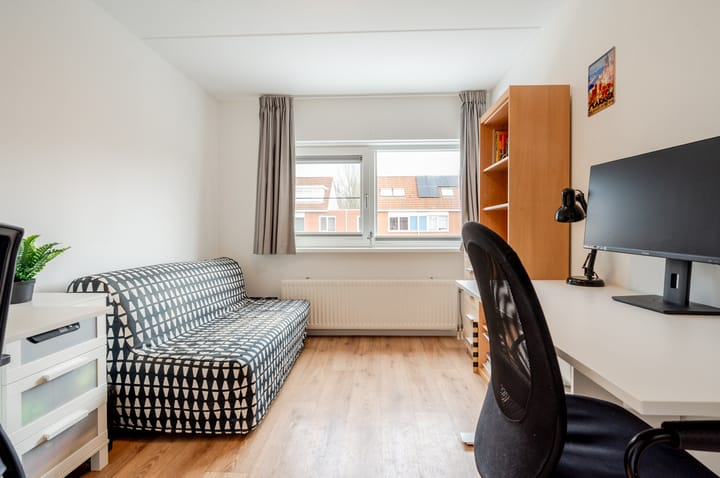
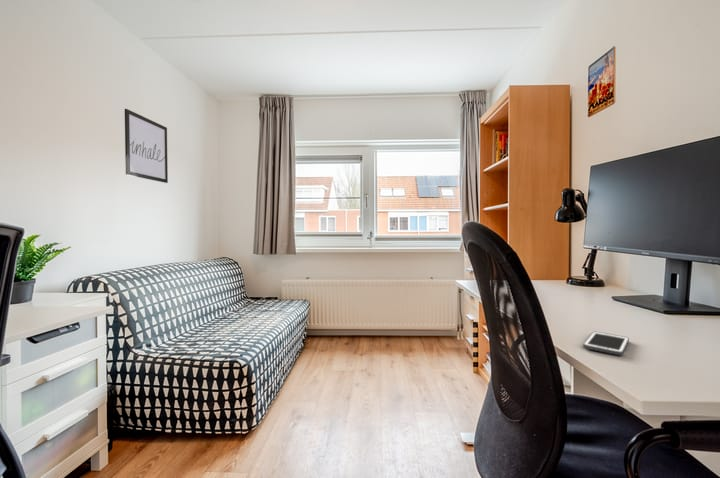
+ wall art [124,108,169,184]
+ cell phone [582,330,630,356]
